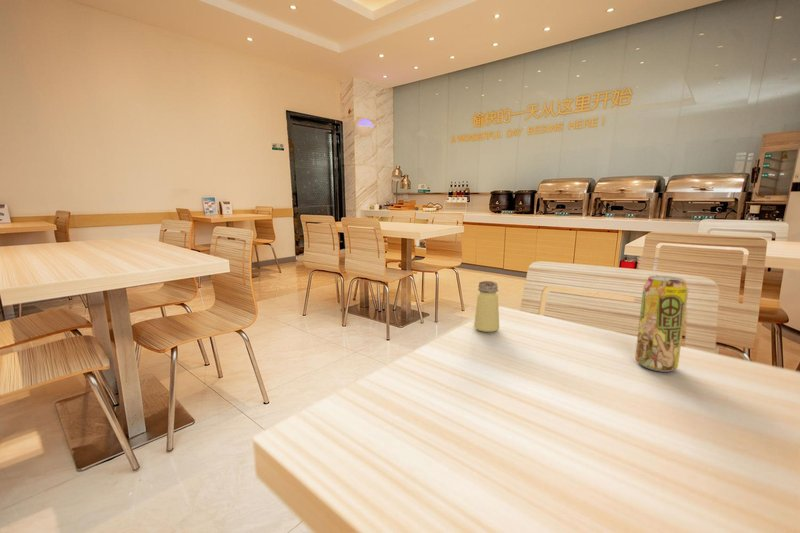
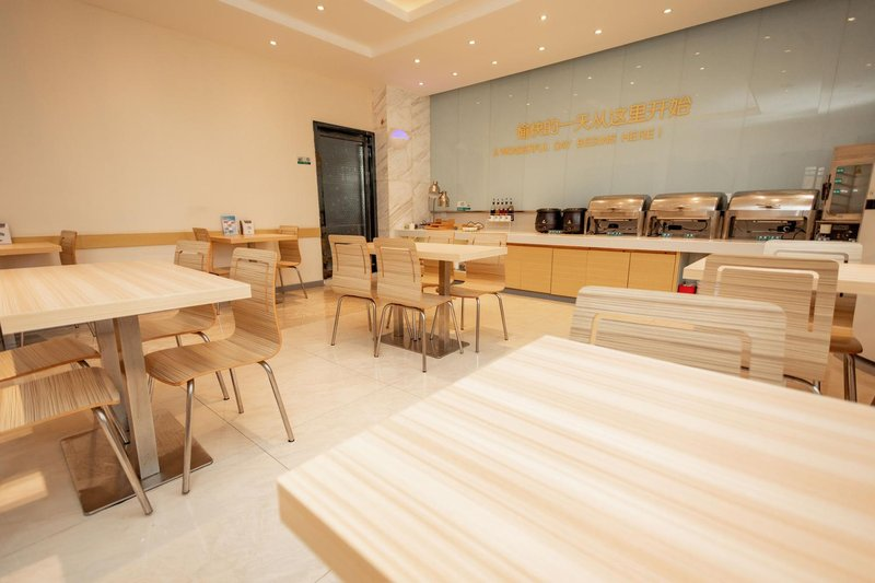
- beverage can [634,274,689,373]
- saltshaker [473,280,500,333]
